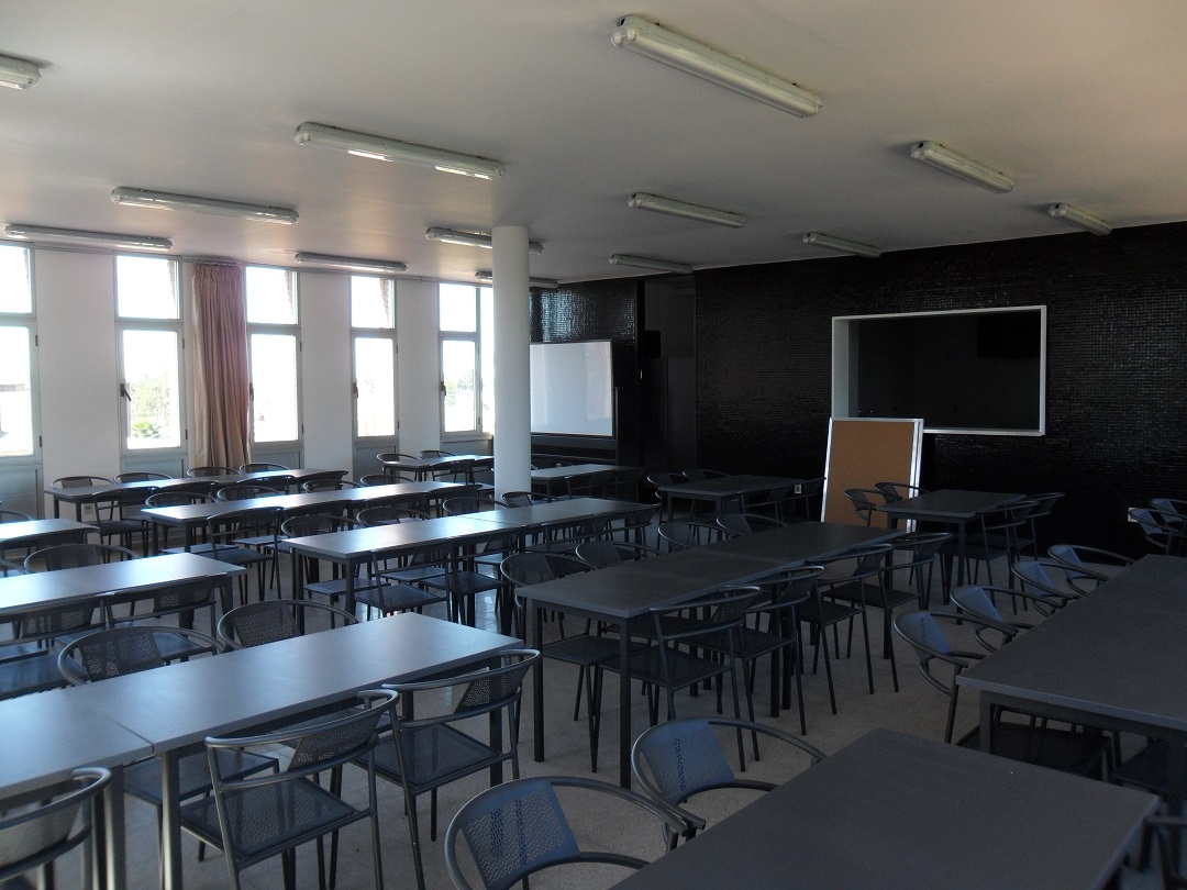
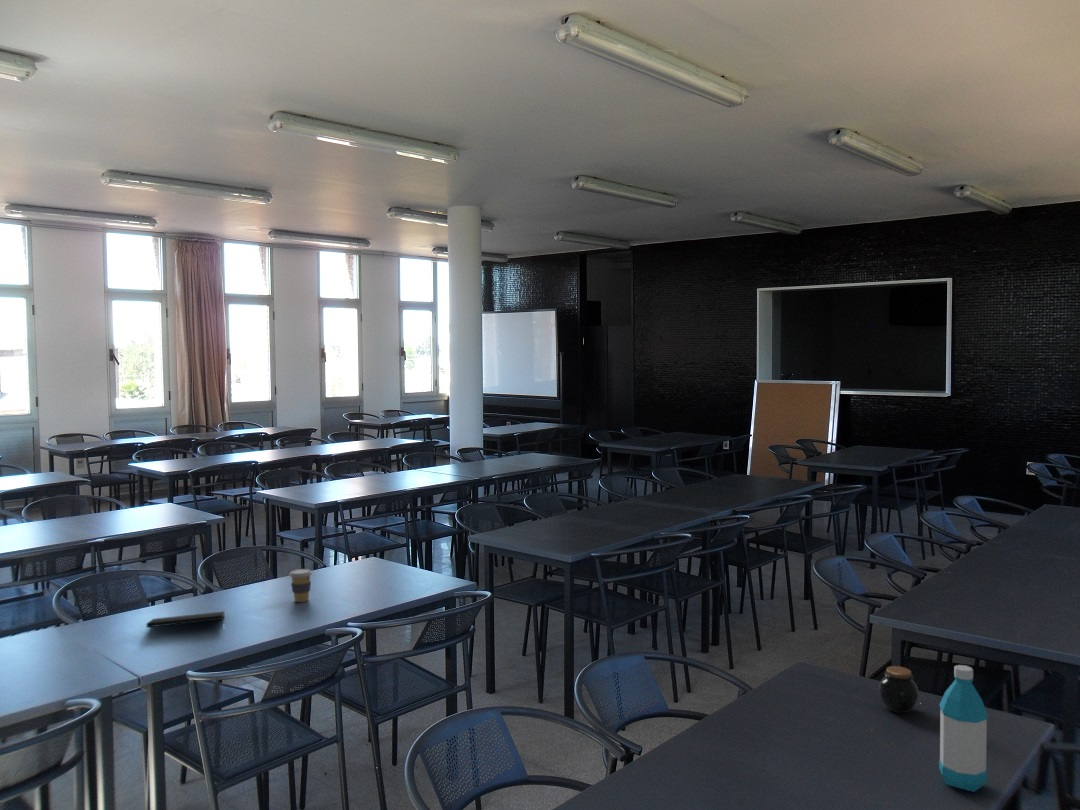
+ notepad [145,610,226,629]
+ jar [878,665,920,714]
+ coffee cup [288,568,313,603]
+ water bottle [938,664,989,793]
